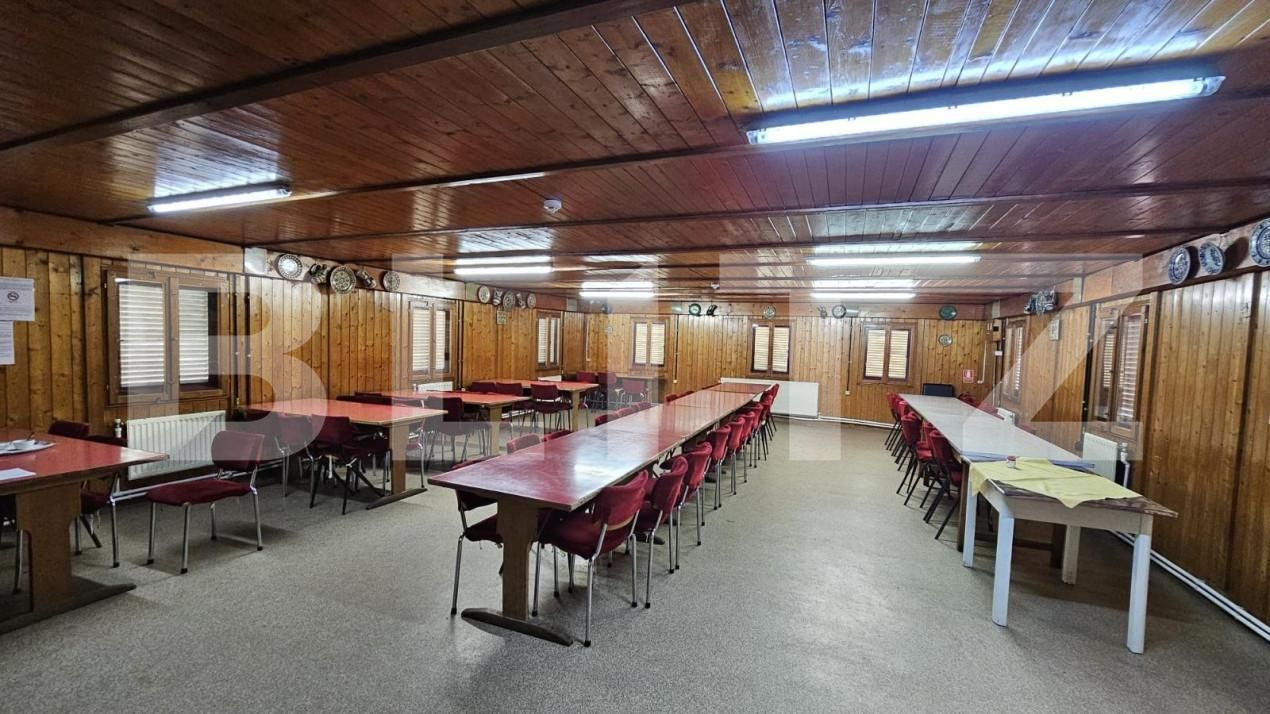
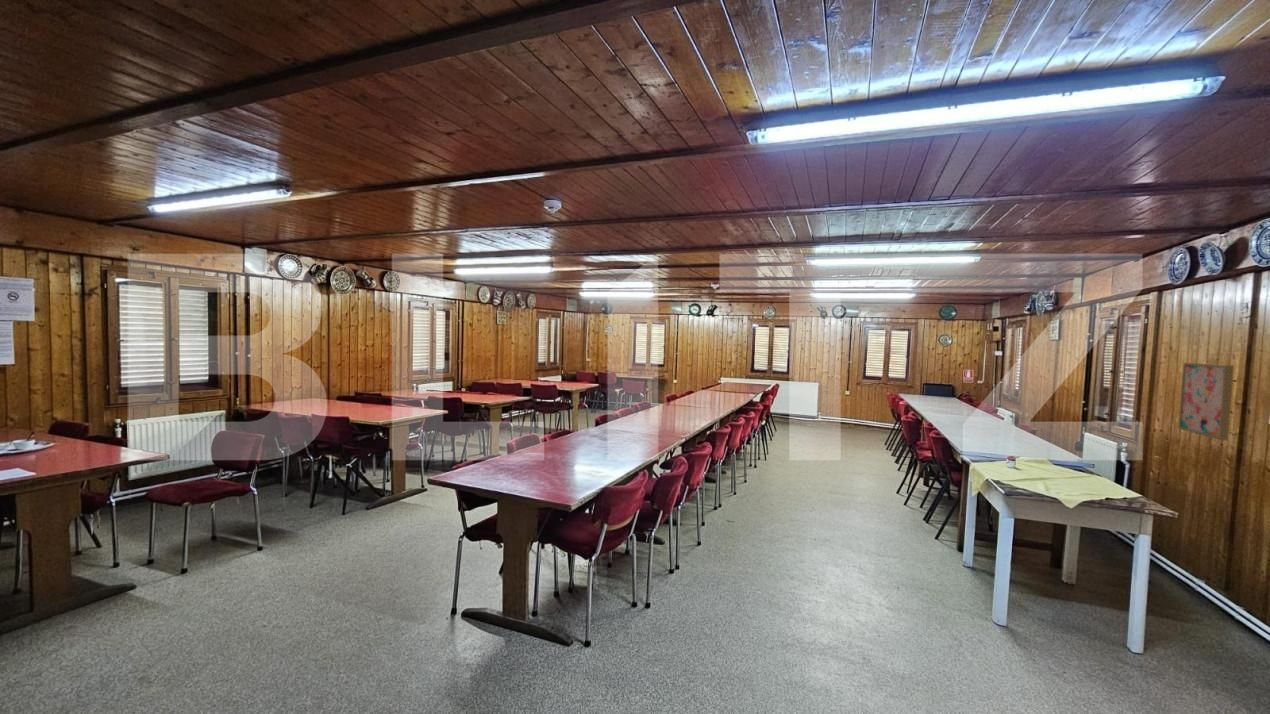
+ wall art [1177,362,1235,442]
